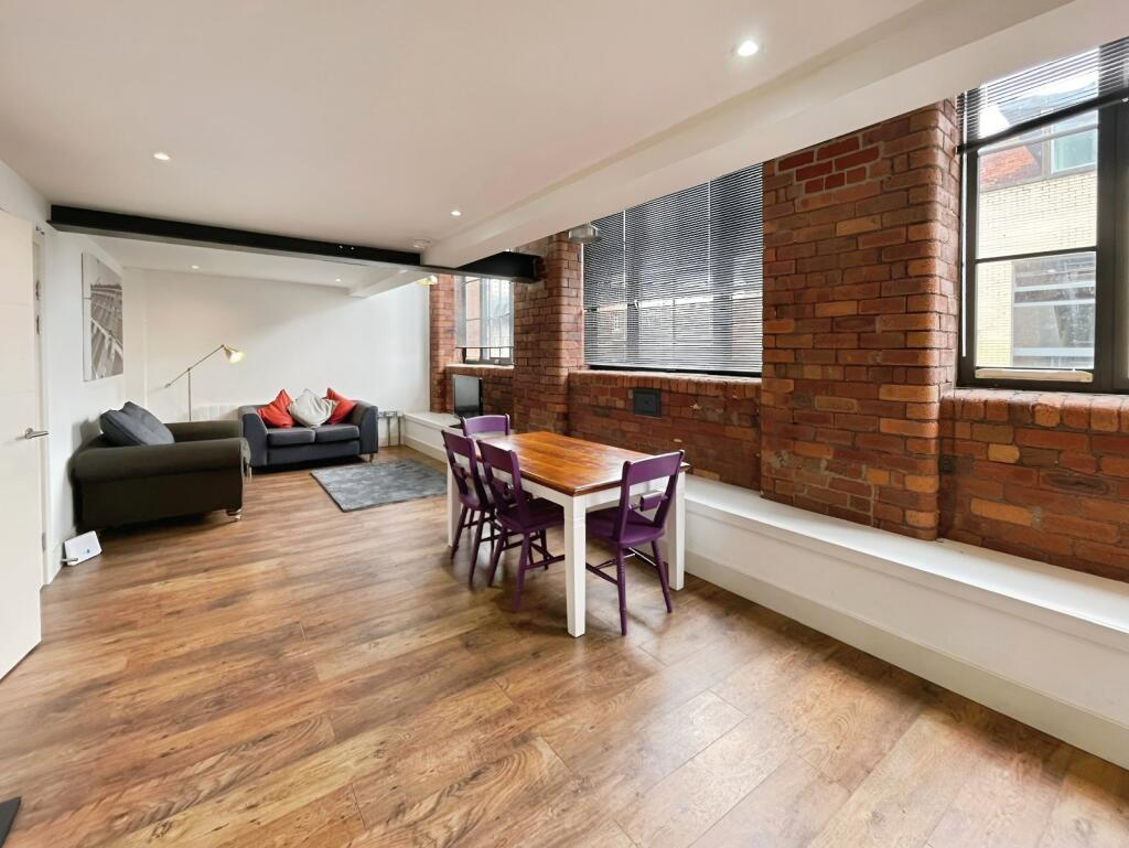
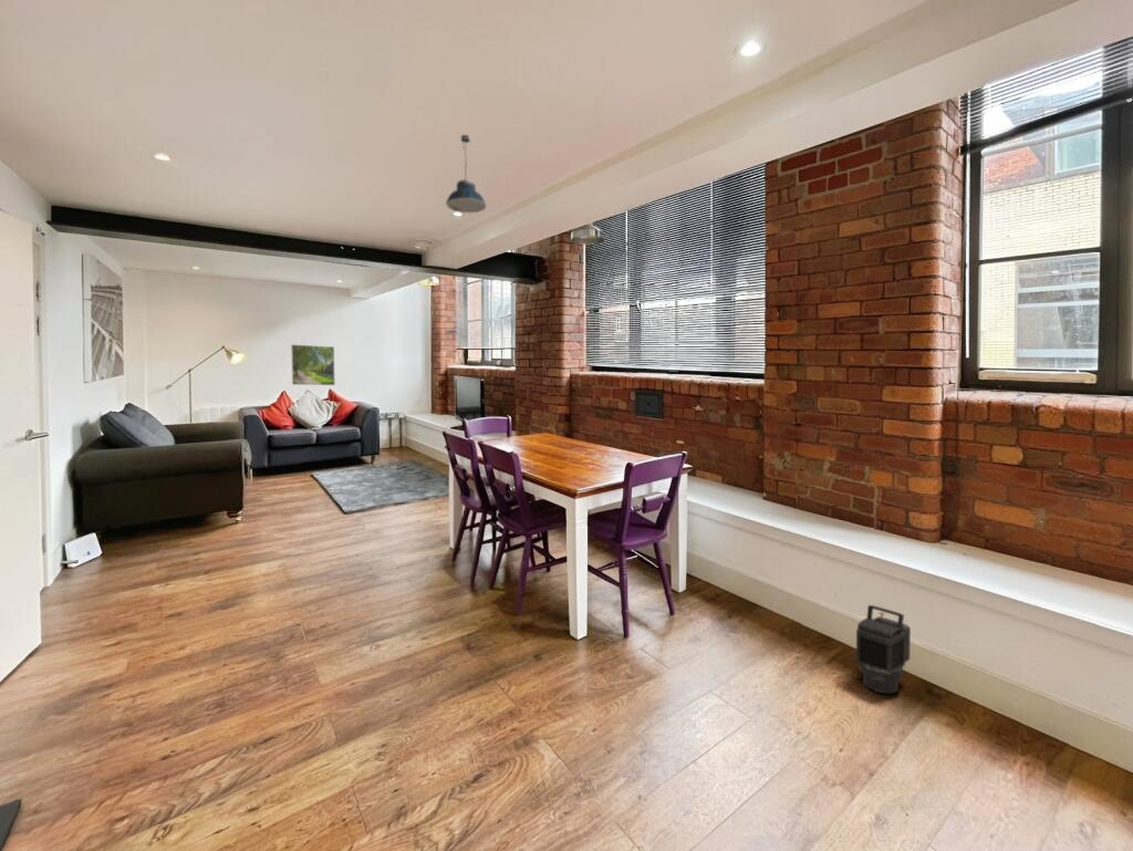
+ lantern [855,604,912,694]
+ pendant light [445,134,487,214]
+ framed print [290,343,336,386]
